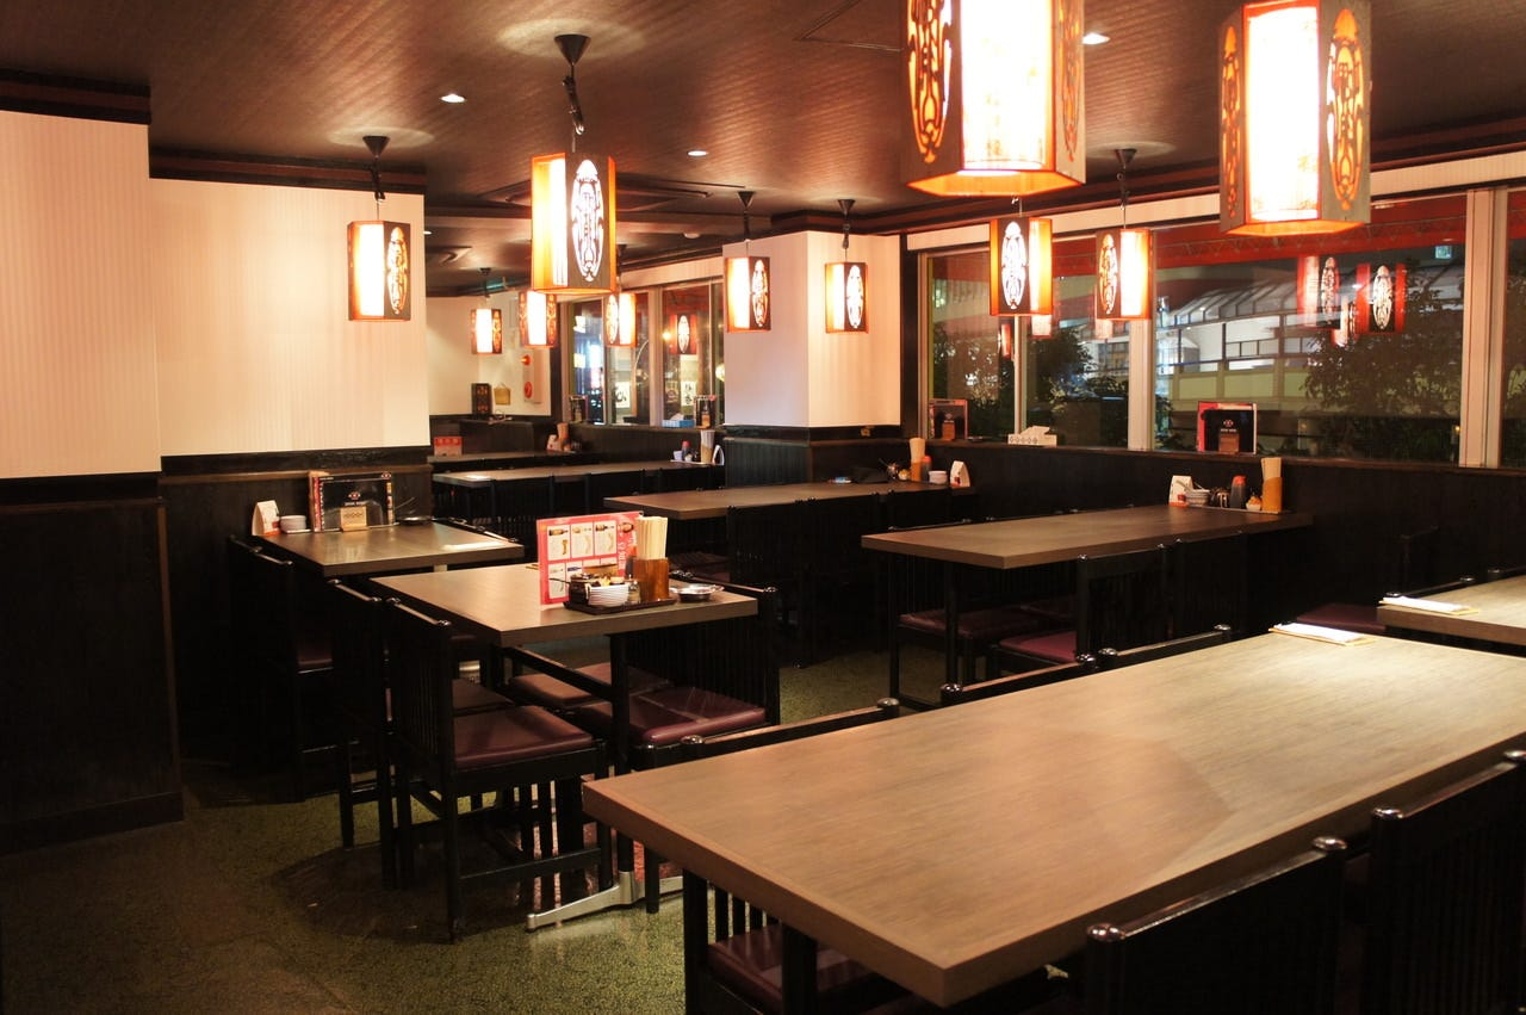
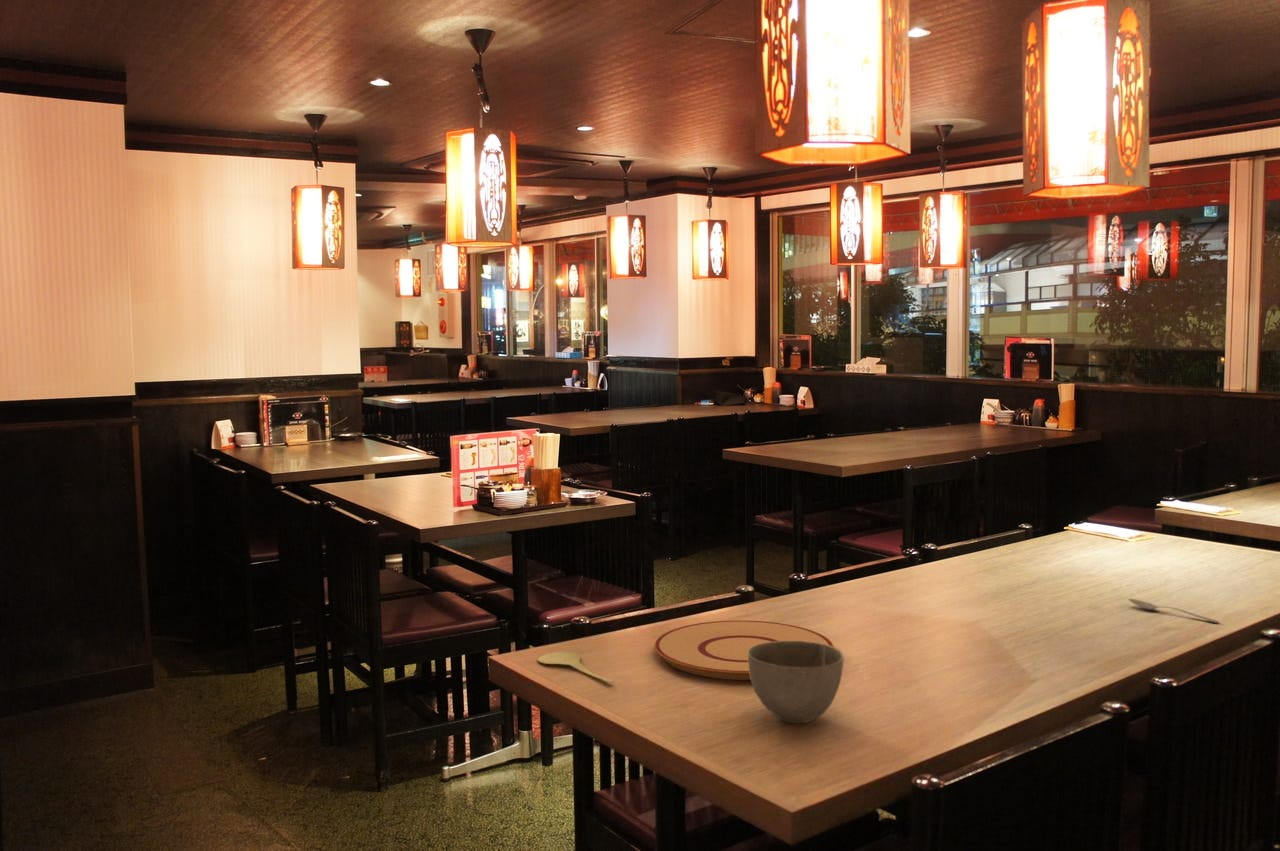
+ bowl [748,641,844,724]
+ spoon [537,651,616,684]
+ spoon [1127,598,1220,624]
+ plate [653,619,835,681]
